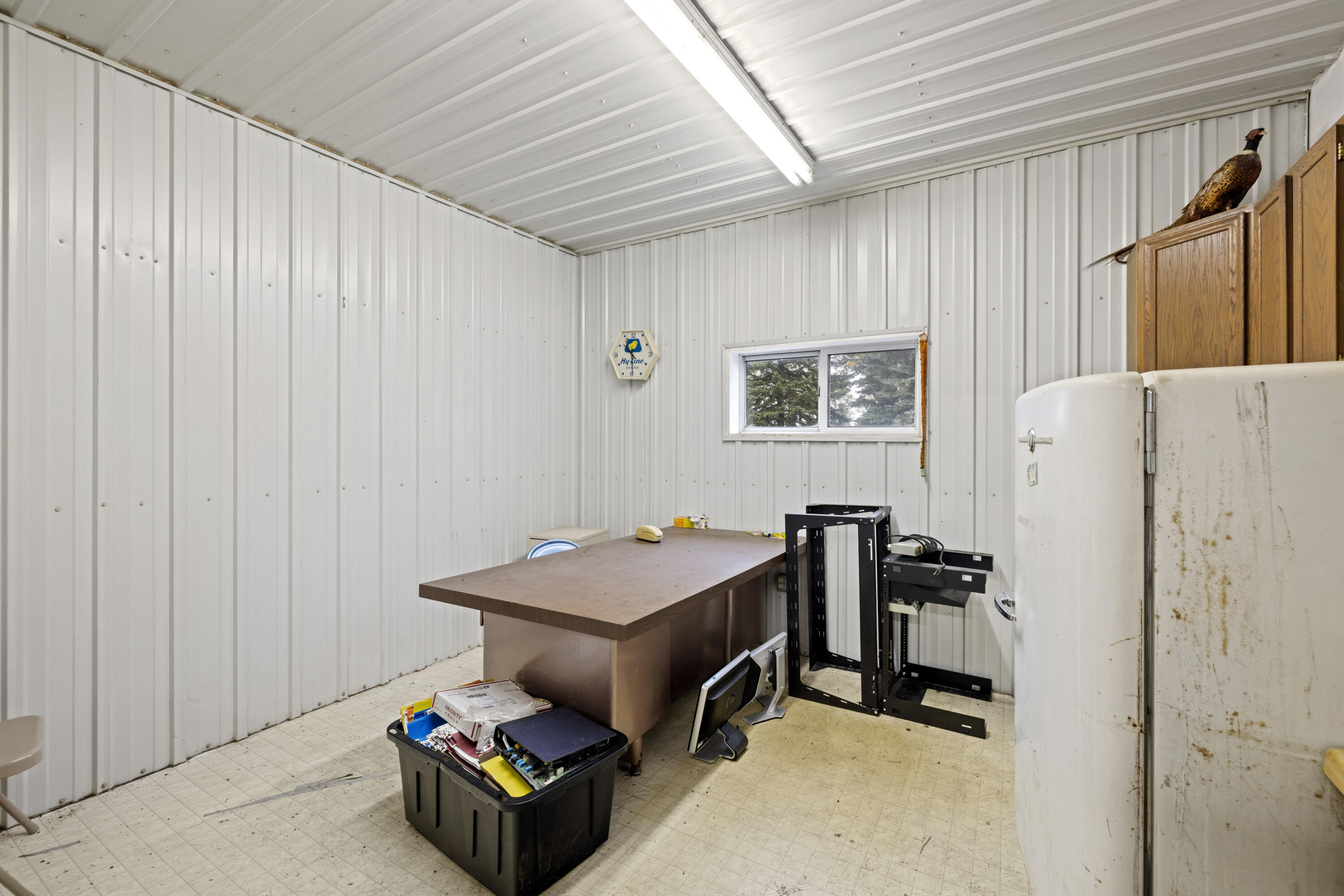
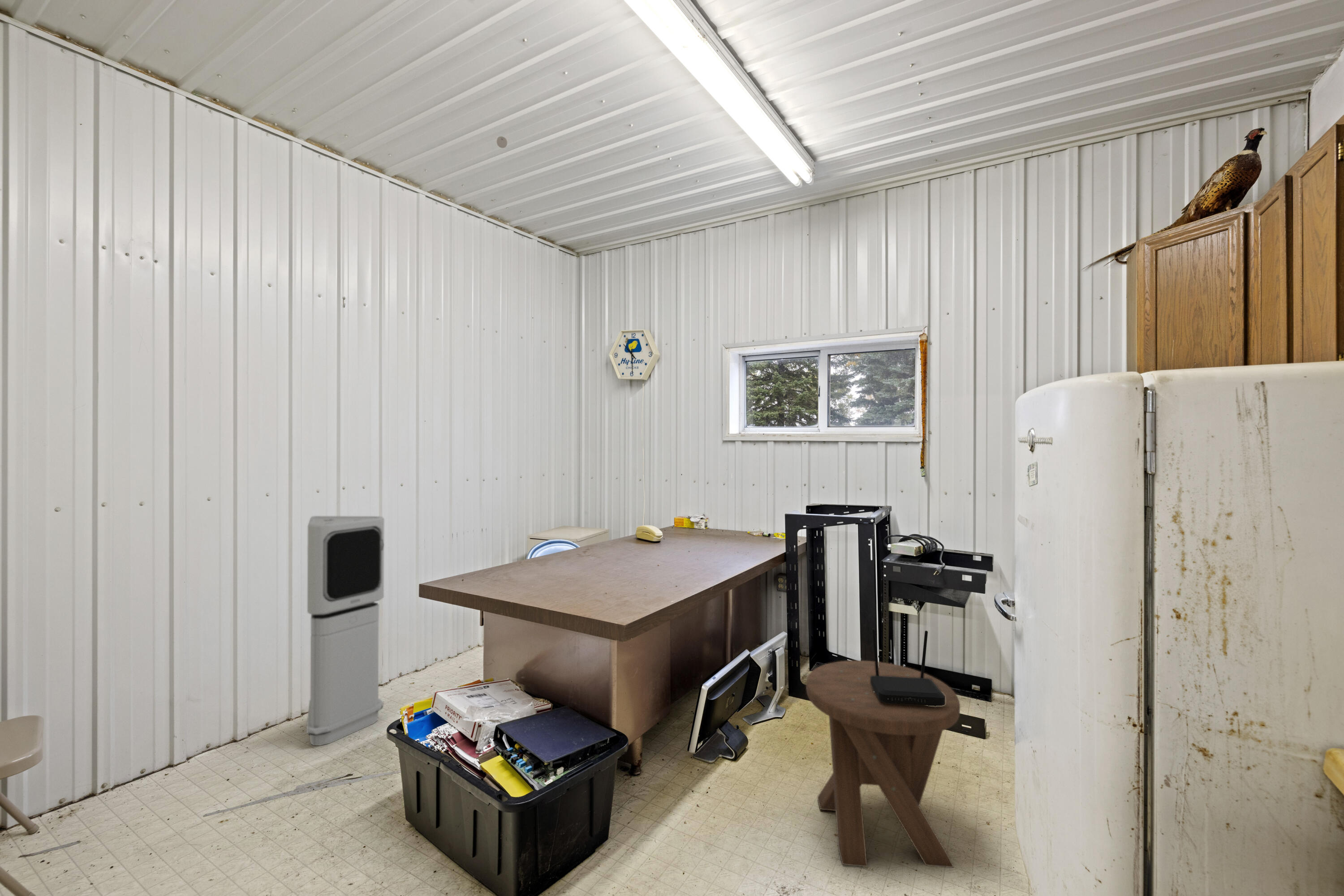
+ music stool [806,660,961,868]
+ wireless router [870,628,945,706]
+ eyeball [496,136,508,149]
+ air purifier [306,515,385,746]
